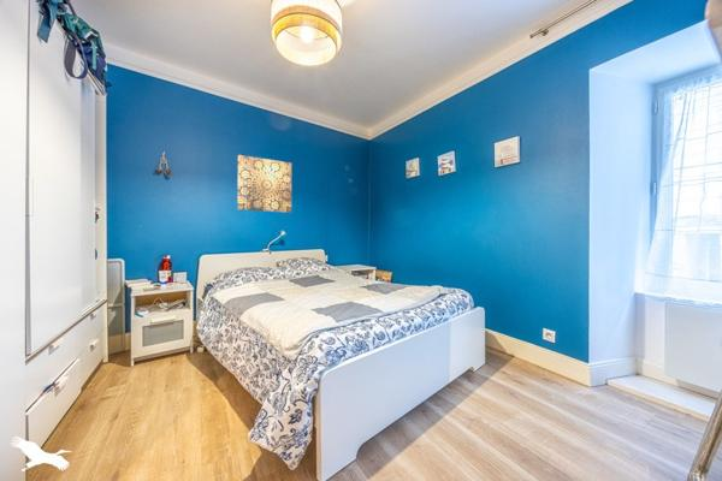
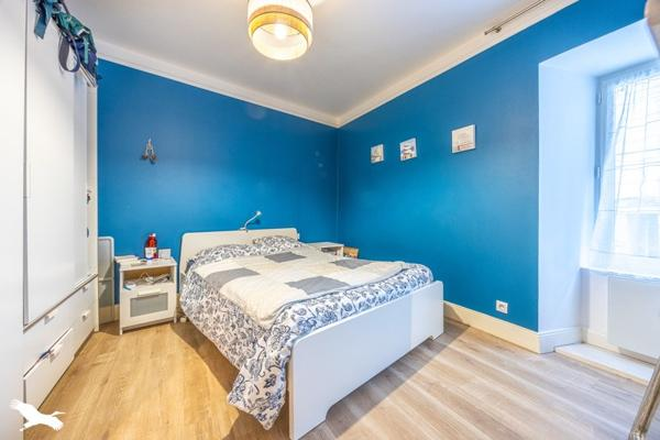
- wall art [236,154,292,214]
